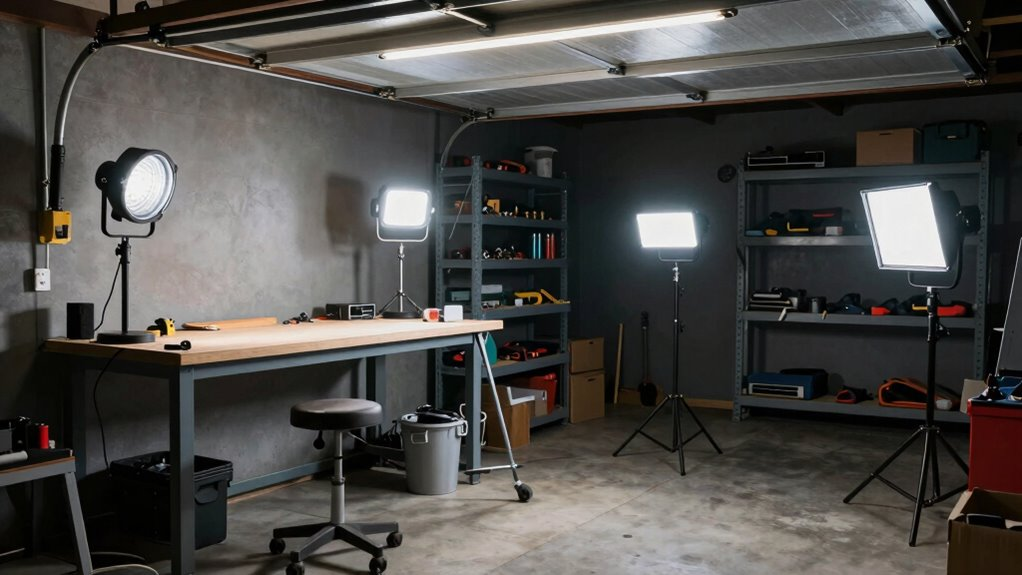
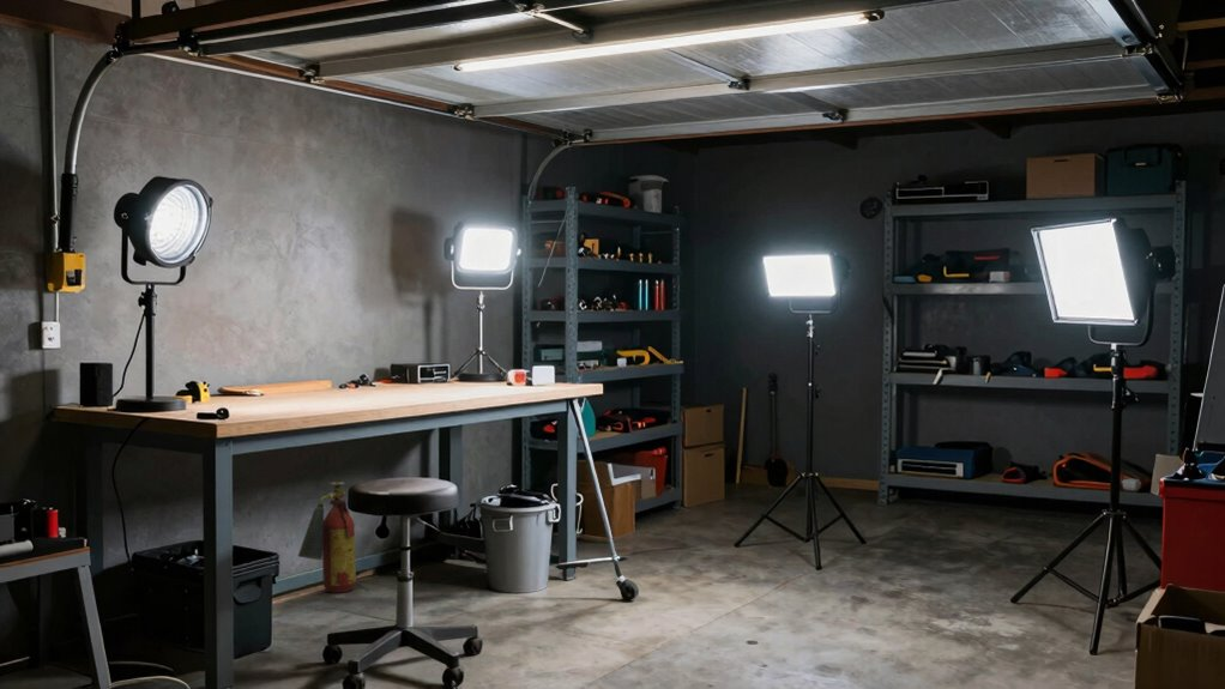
+ fire extinguisher [297,479,357,594]
